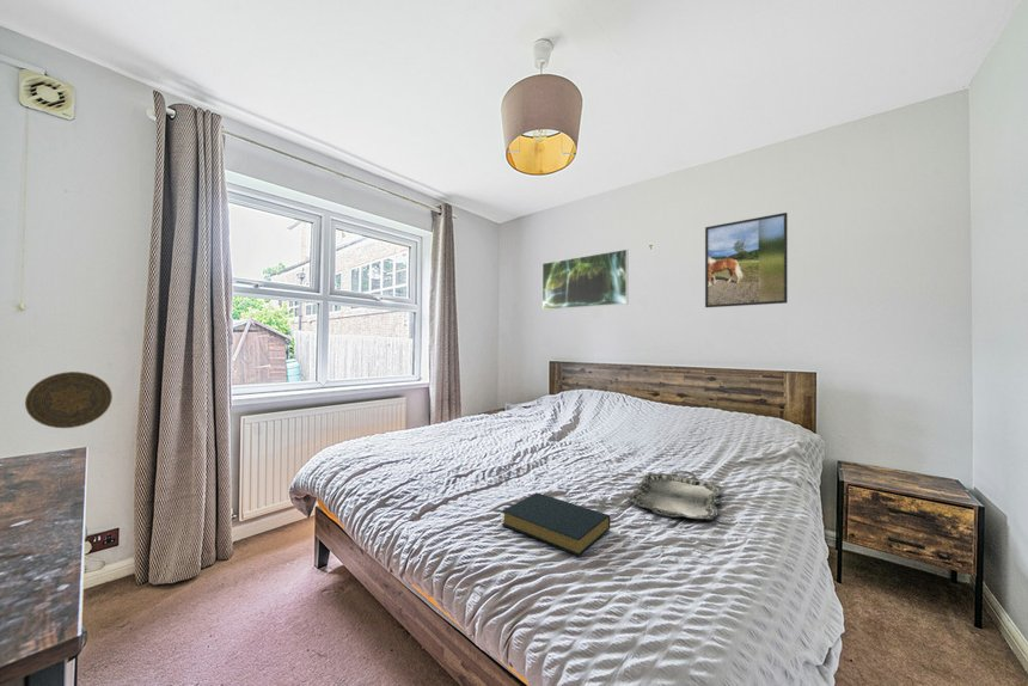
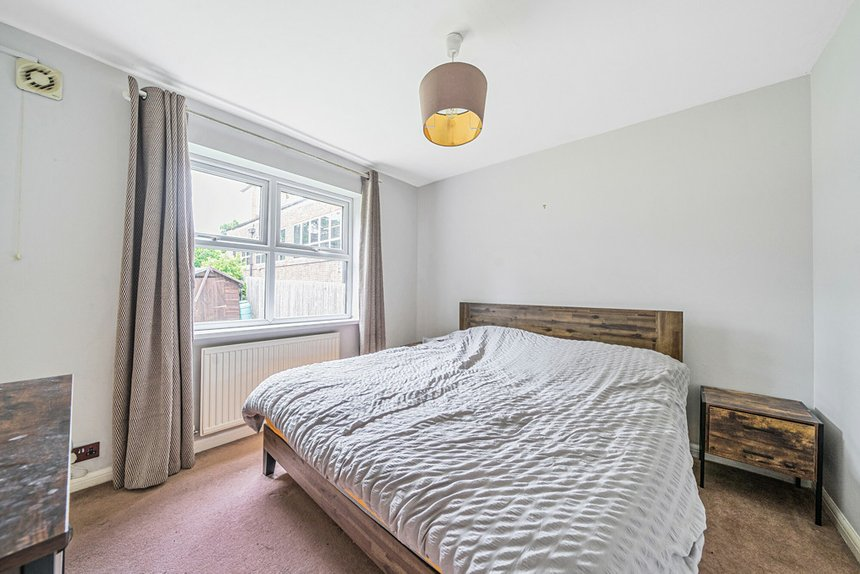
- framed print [704,212,789,308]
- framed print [541,249,630,311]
- serving tray [626,470,723,521]
- hardback book [500,491,611,557]
- decorative plate [24,370,114,429]
